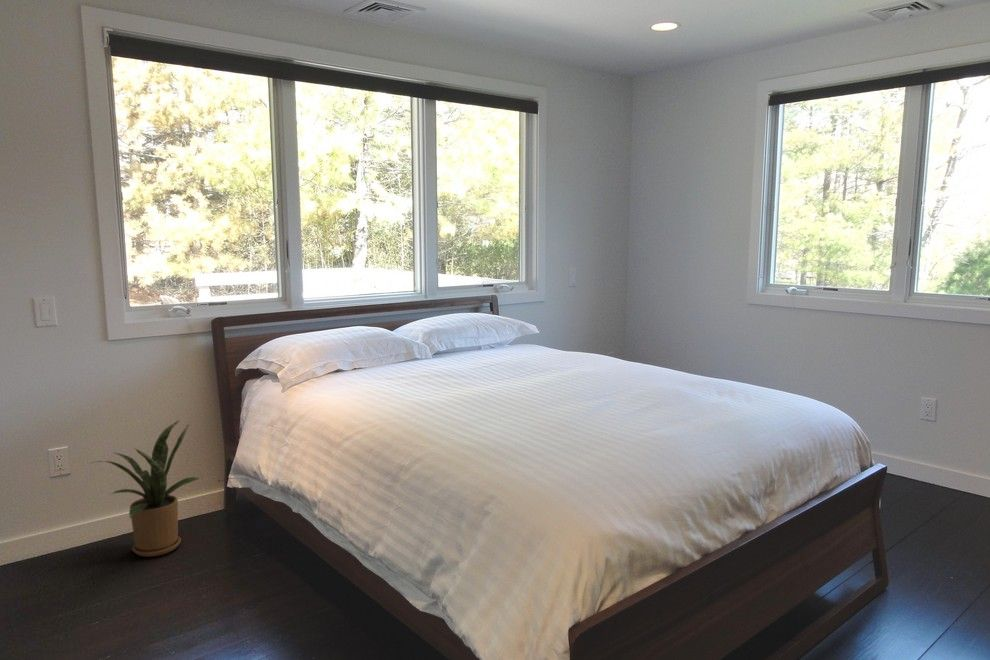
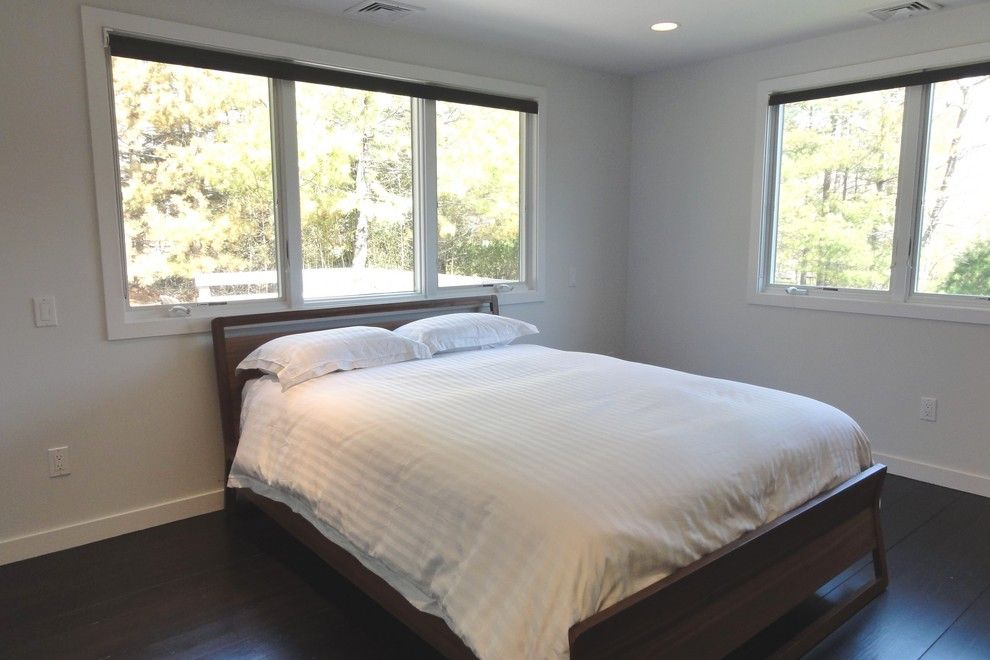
- house plant [90,420,201,558]
